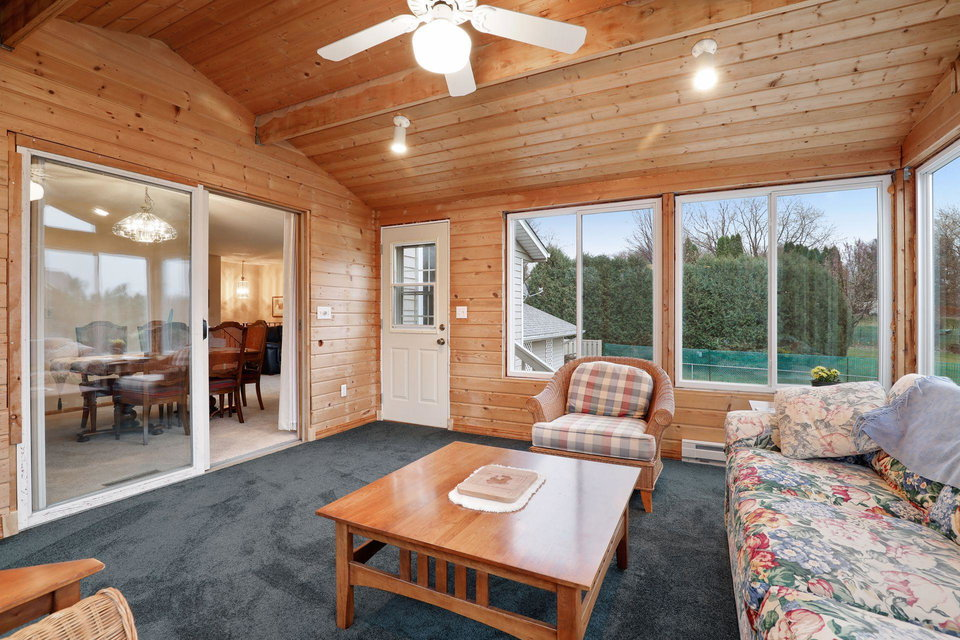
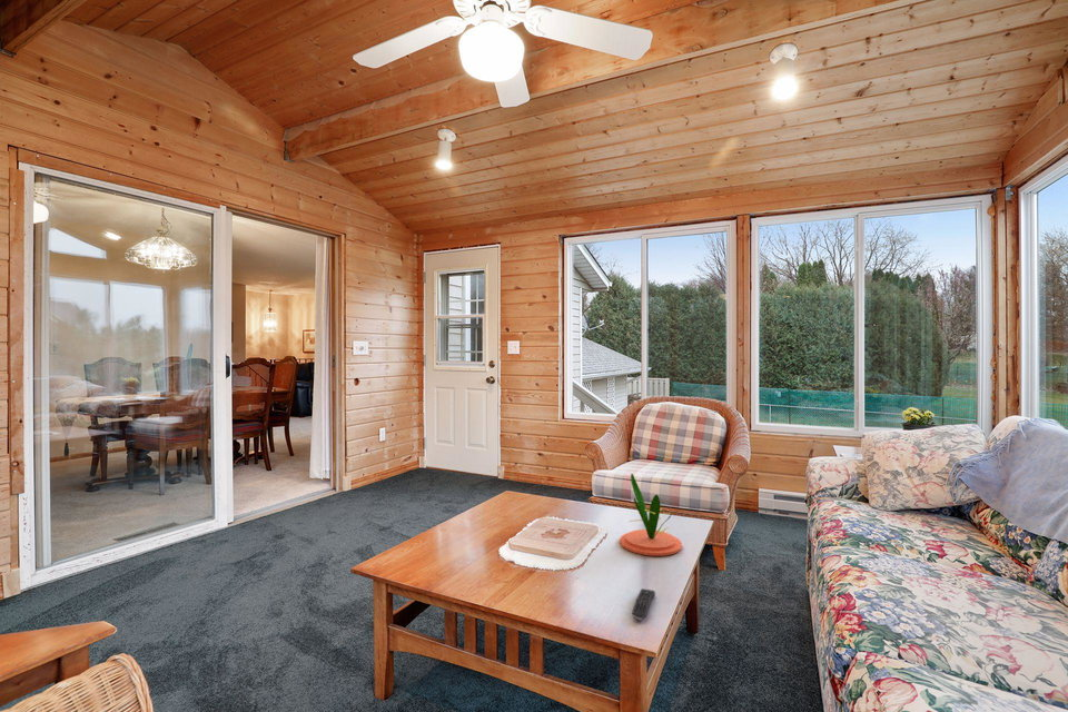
+ plant [619,473,683,557]
+ remote control [631,587,656,622]
